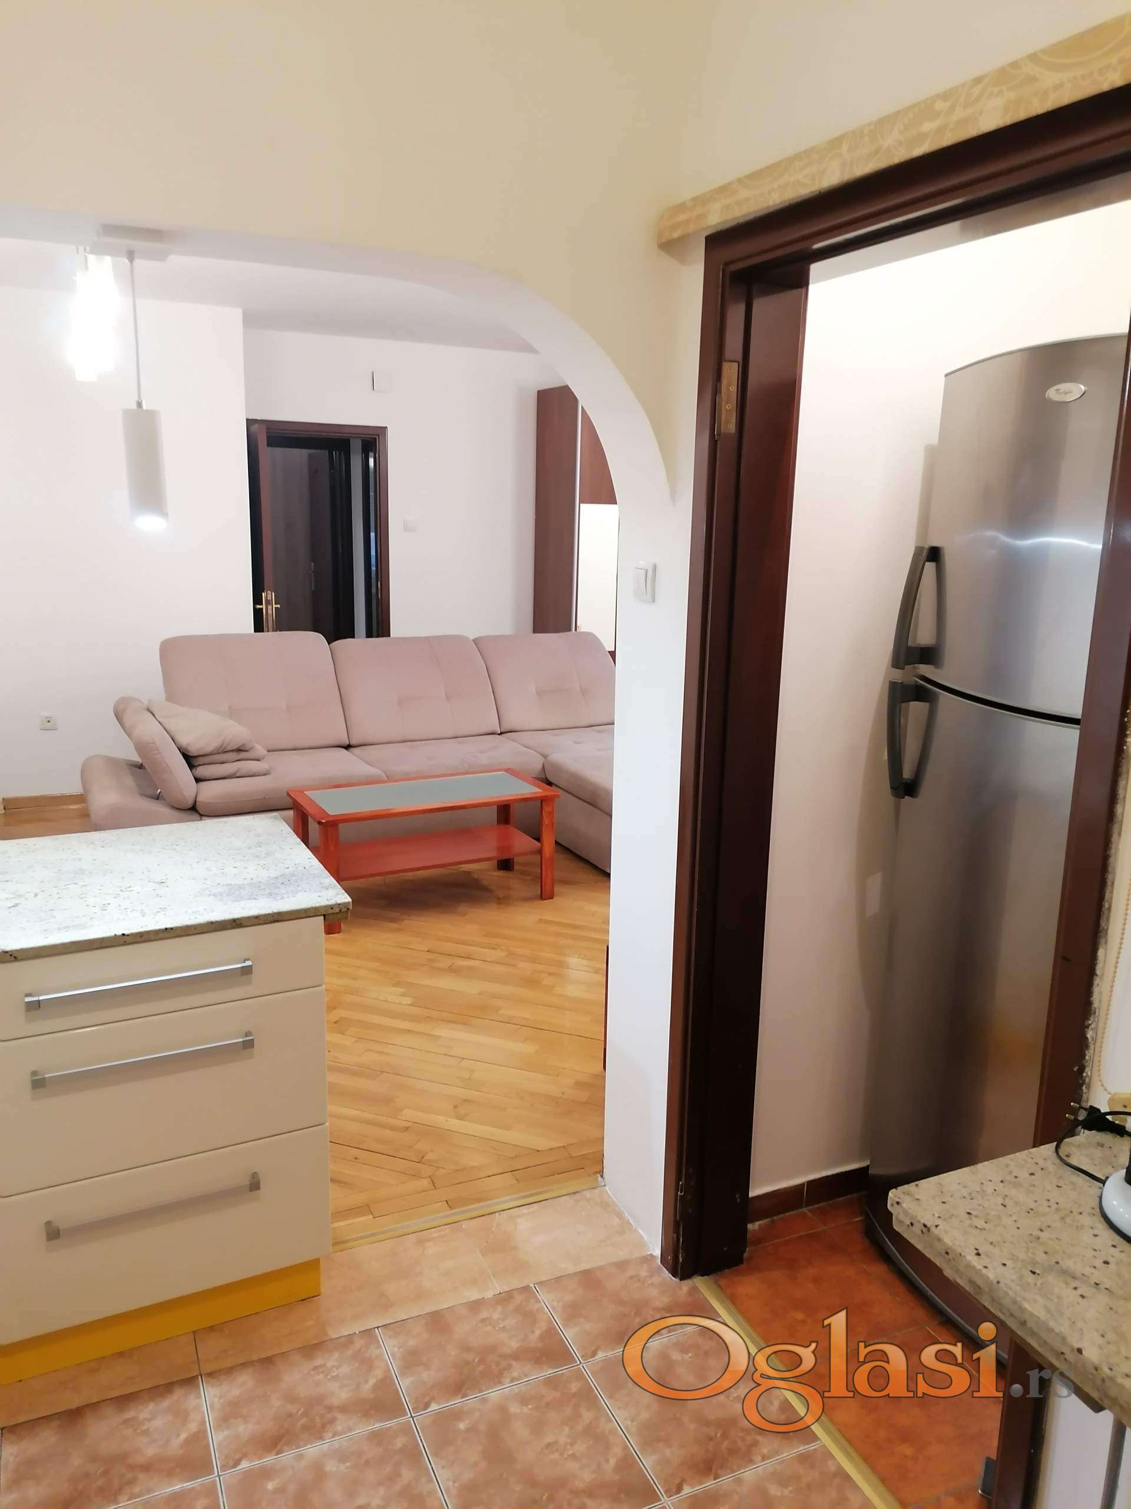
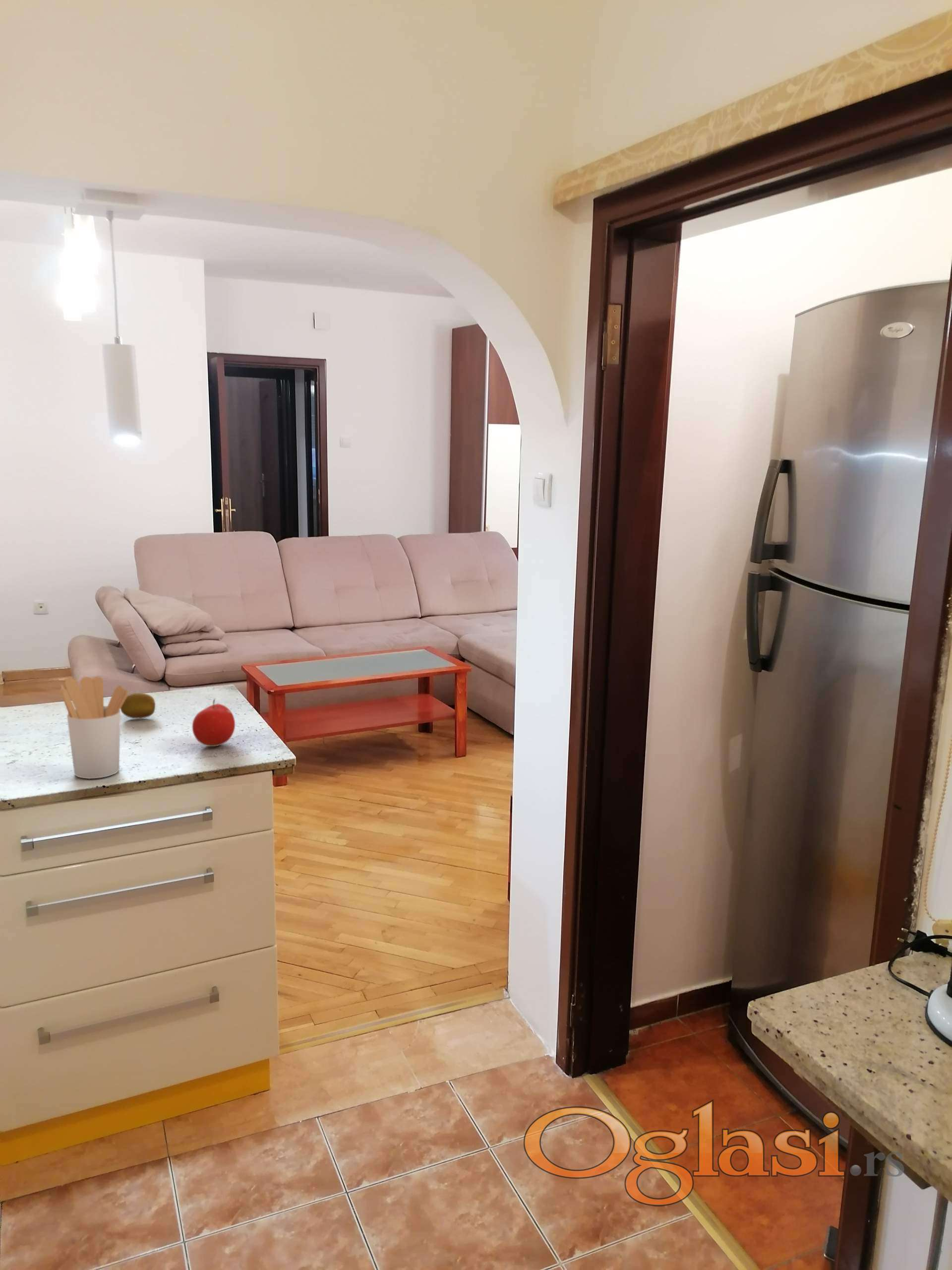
+ fruit [120,693,156,719]
+ utensil holder [60,676,129,779]
+ fruit [192,699,236,747]
